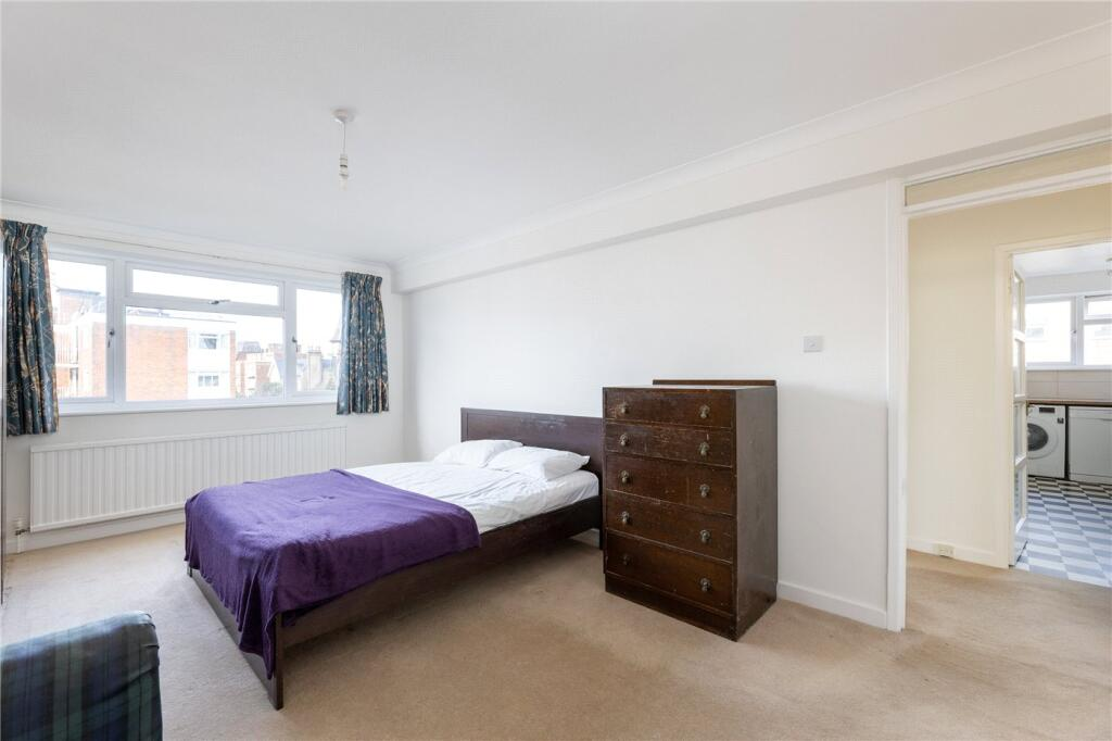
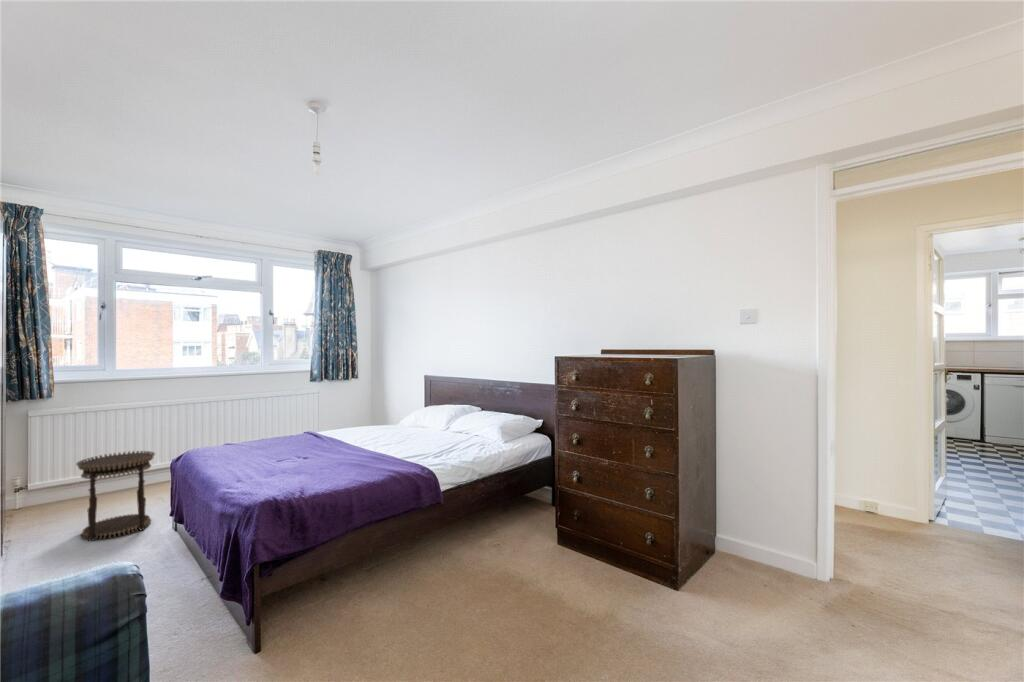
+ side table [75,450,156,542]
